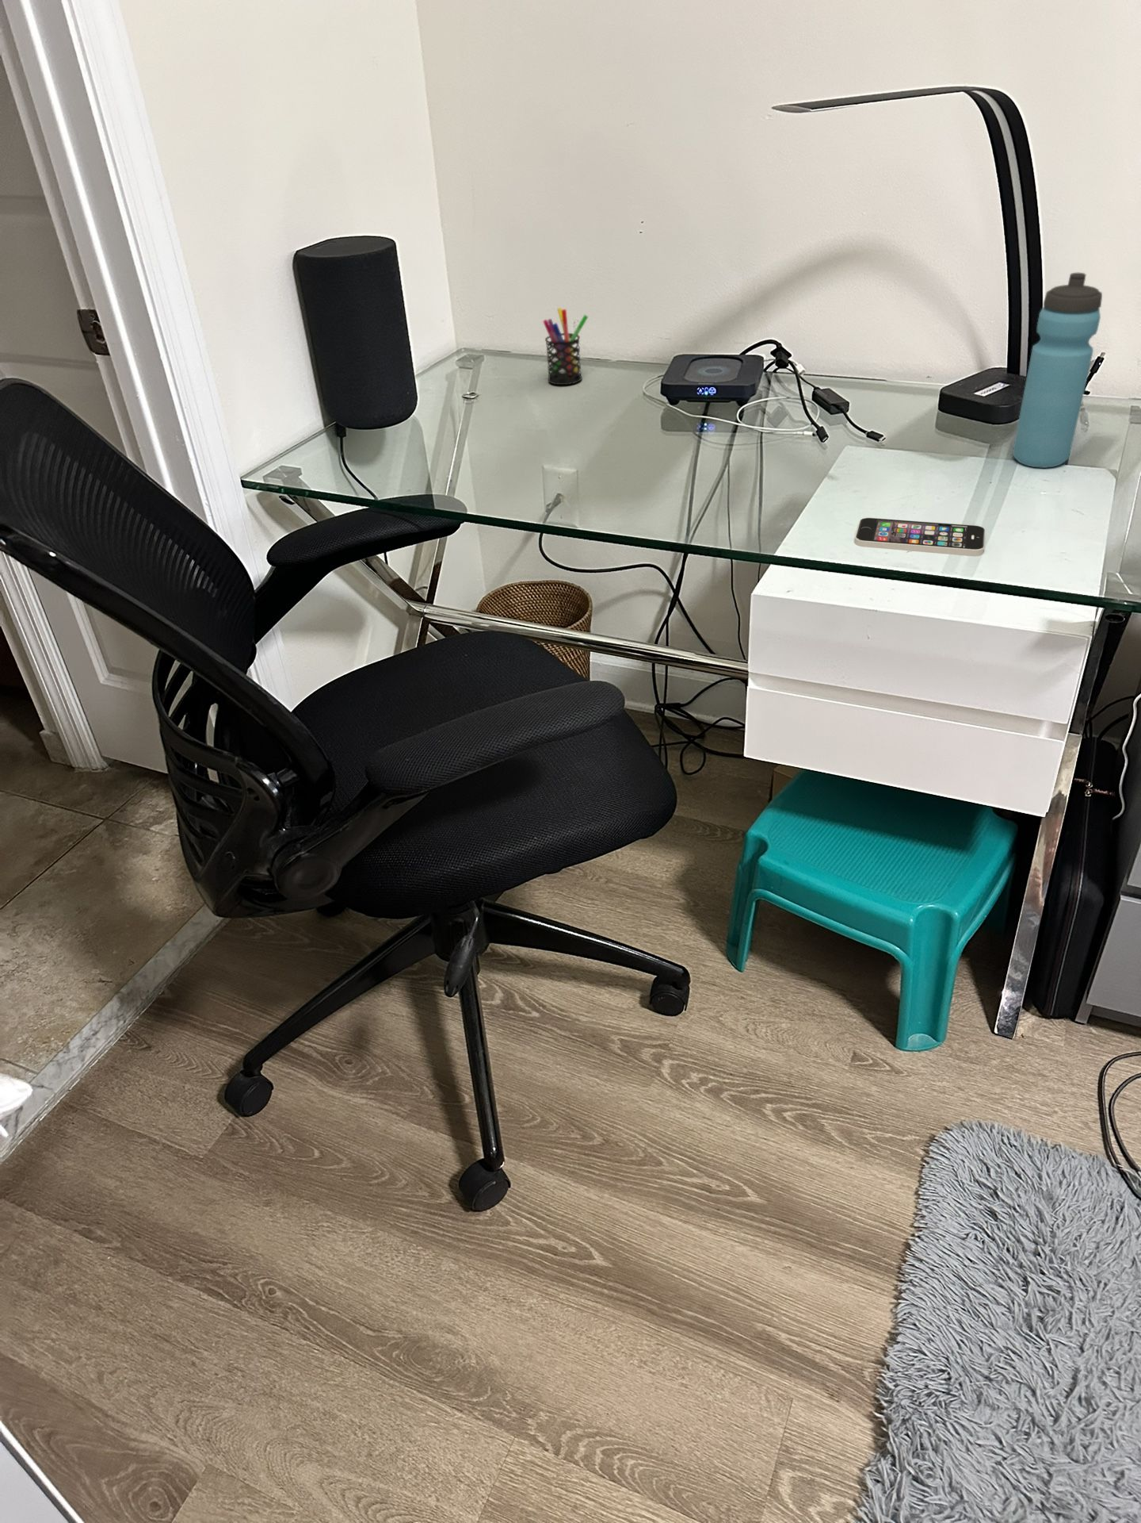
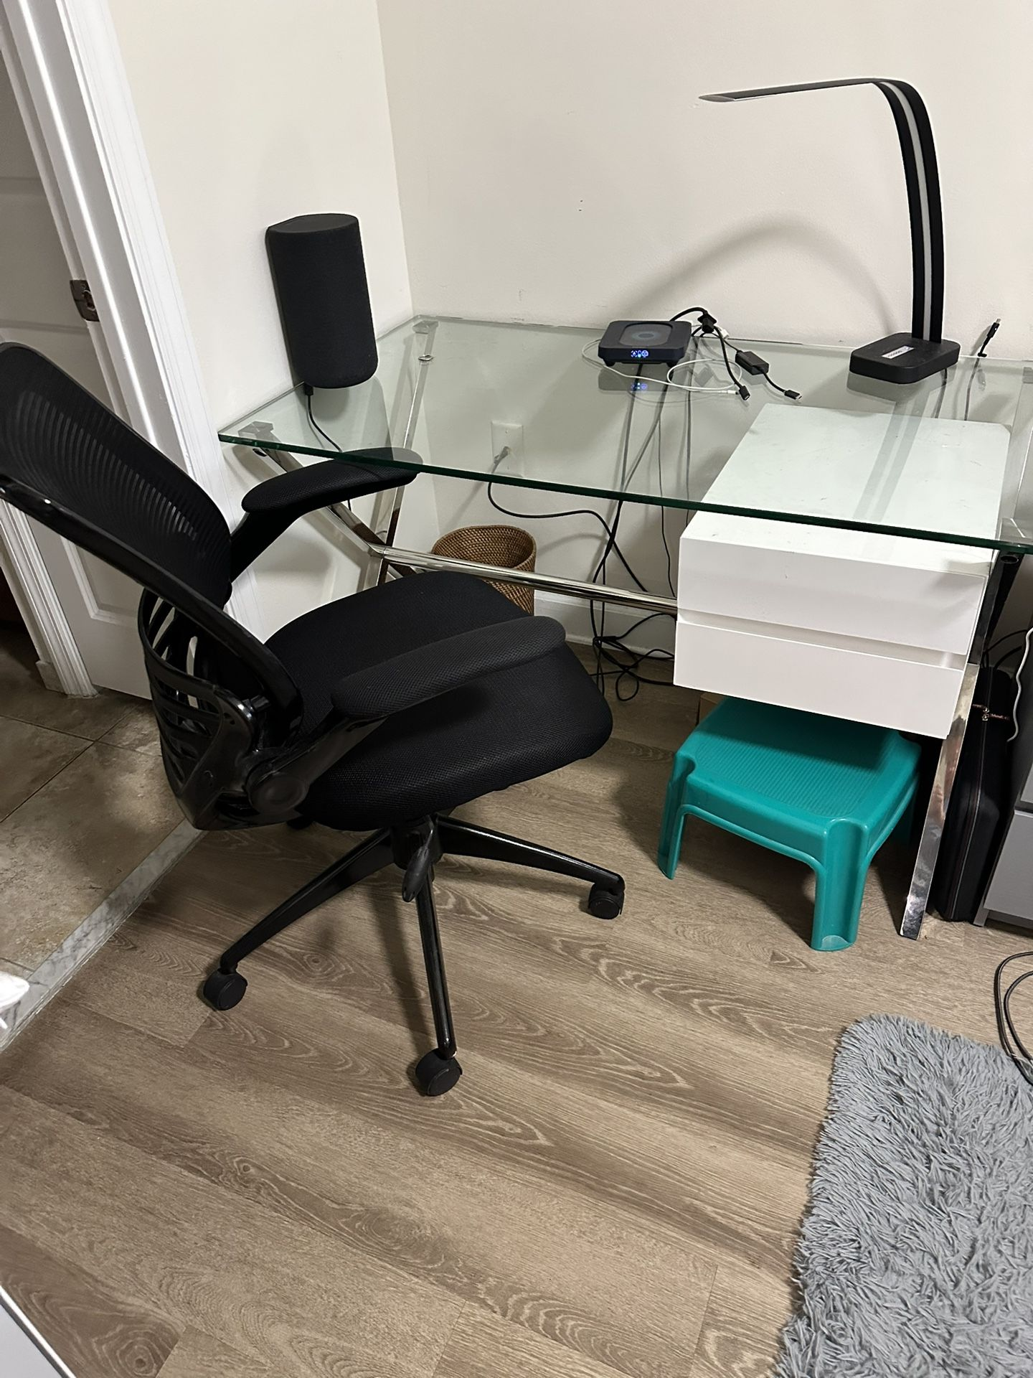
- smartphone [853,517,985,556]
- pen holder [543,307,588,385]
- water bottle [1012,272,1103,469]
